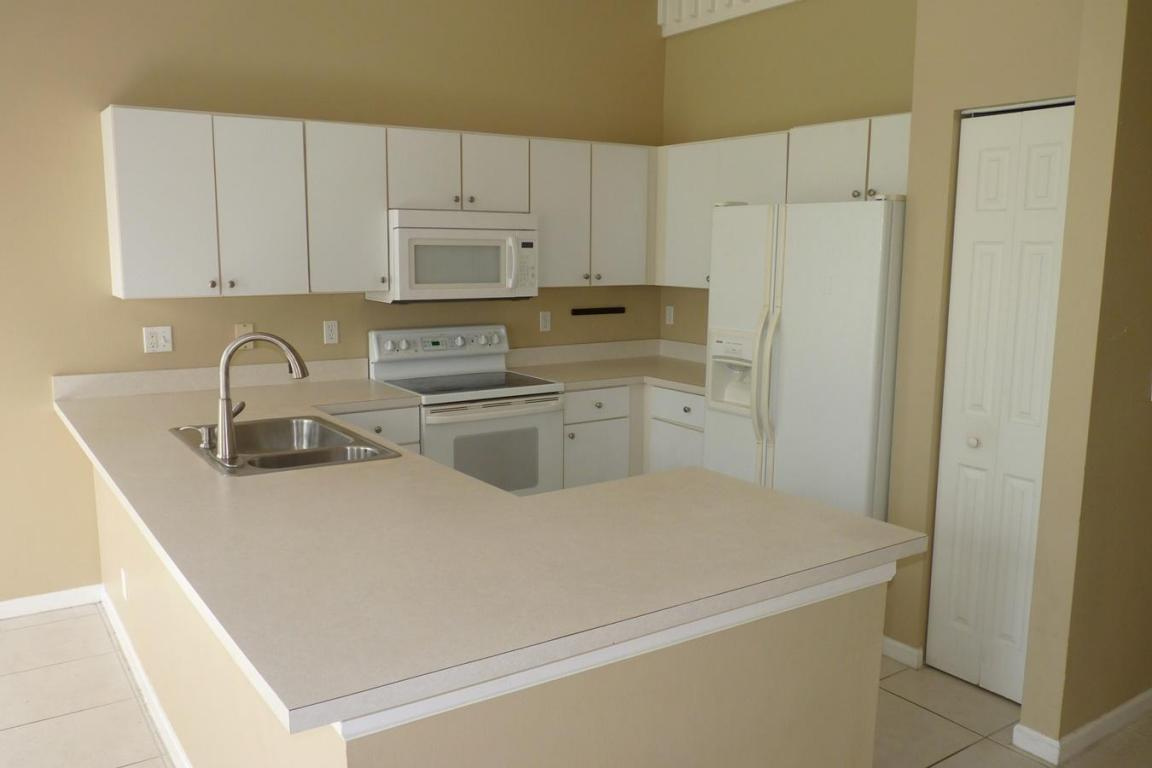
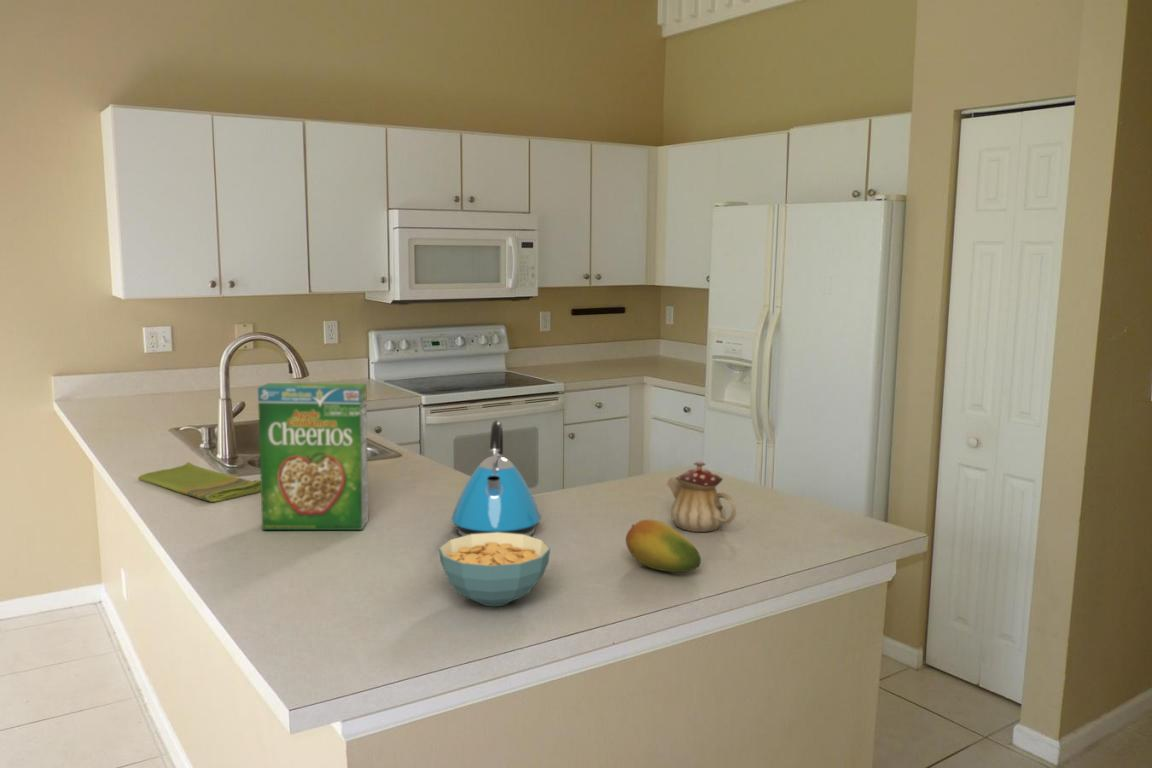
+ cereal bowl [438,532,551,607]
+ kettle [451,419,542,537]
+ cereal box [257,382,369,531]
+ fruit [625,518,702,573]
+ dish towel [137,461,261,503]
+ teapot [665,460,737,533]
